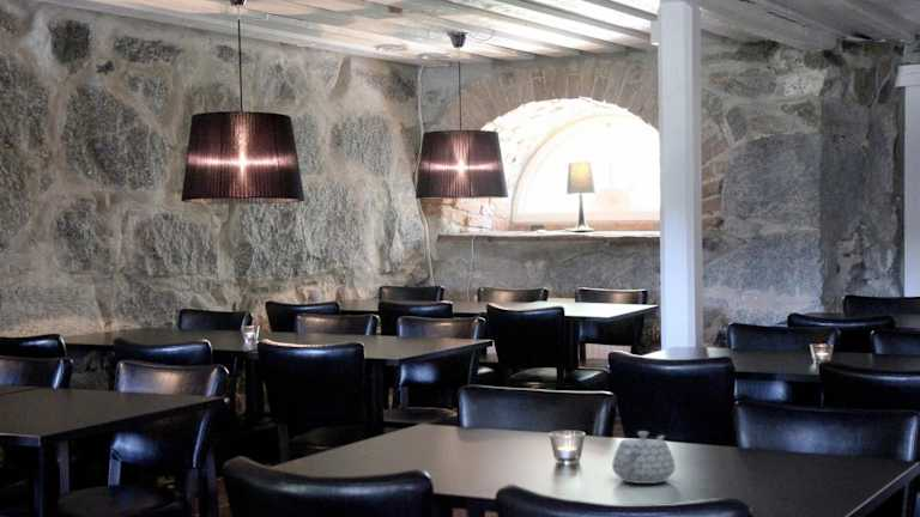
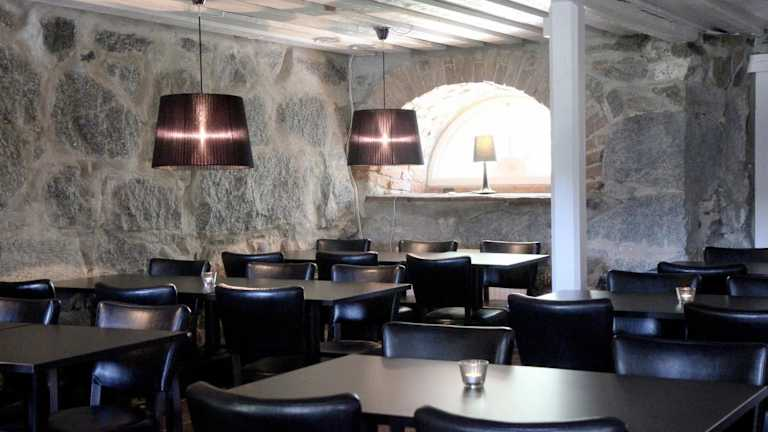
- teapot [611,431,677,485]
